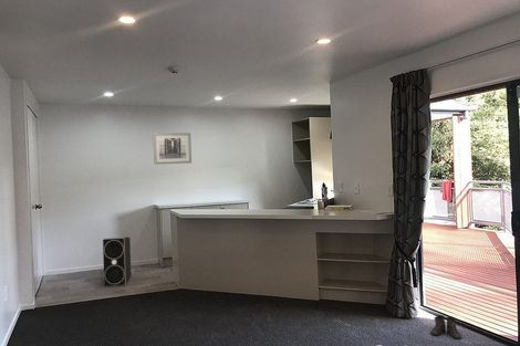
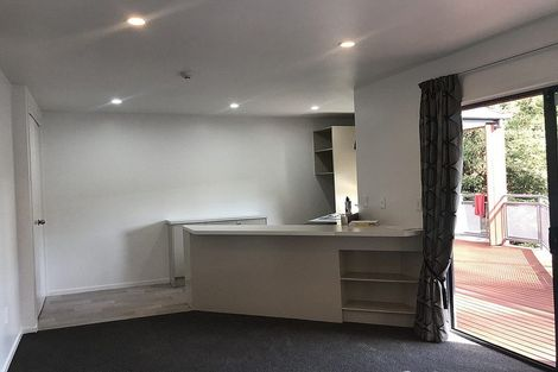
- boots [429,314,462,340]
- wall art [152,132,193,165]
- stereo [102,237,132,287]
